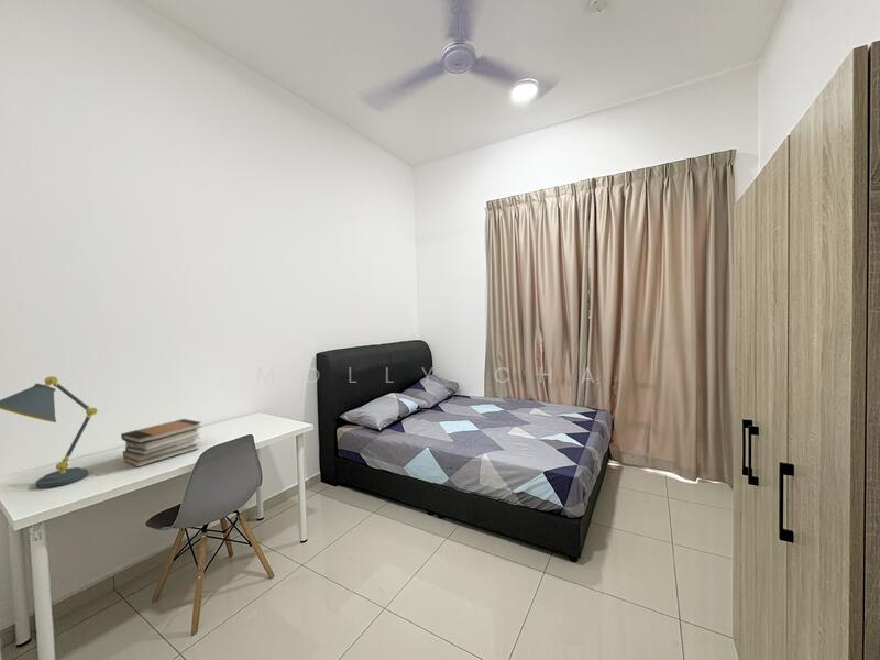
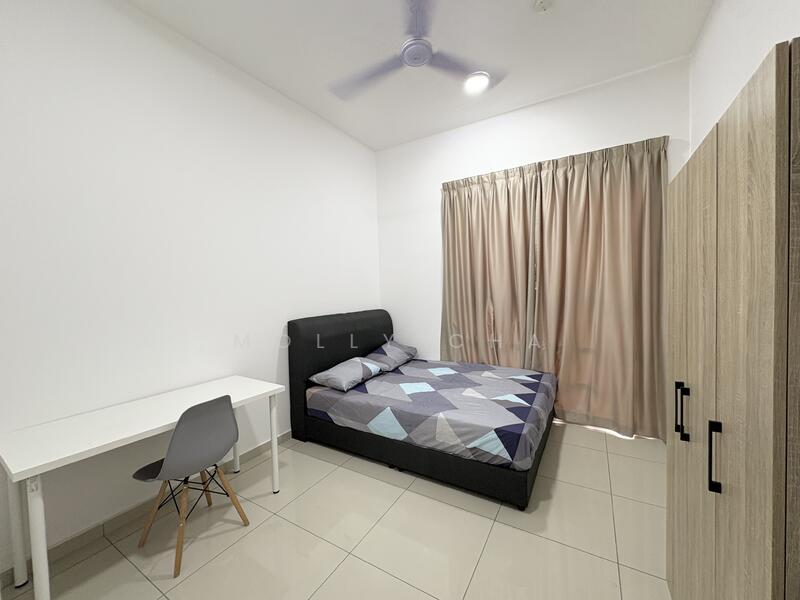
- book stack [120,418,202,469]
- desk lamp [0,375,98,490]
